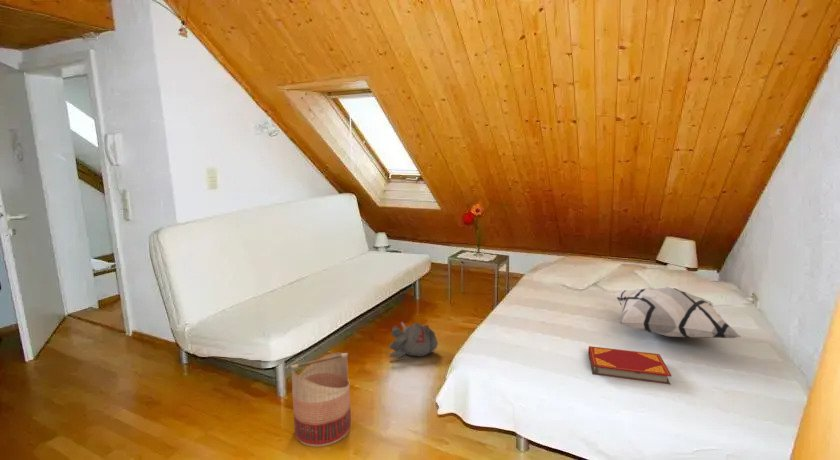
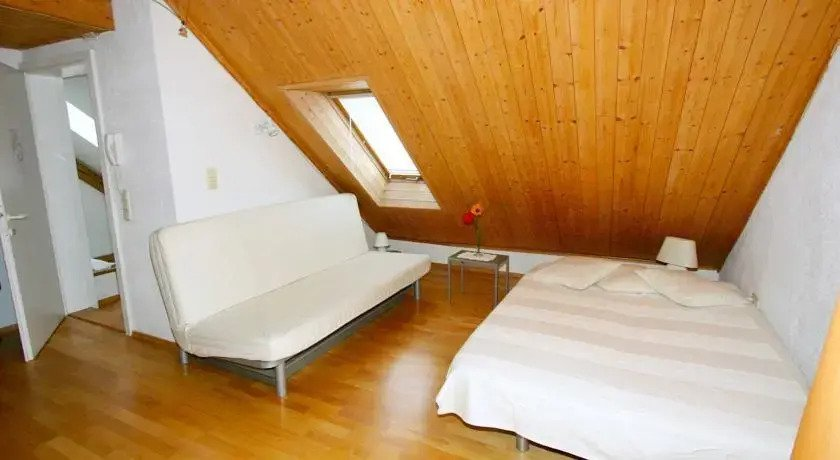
- hardback book [587,345,673,386]
- basket [289,352,352,447]
- decorative pillow [613,286,742,339]
- plush toy [388,321,439,358]
